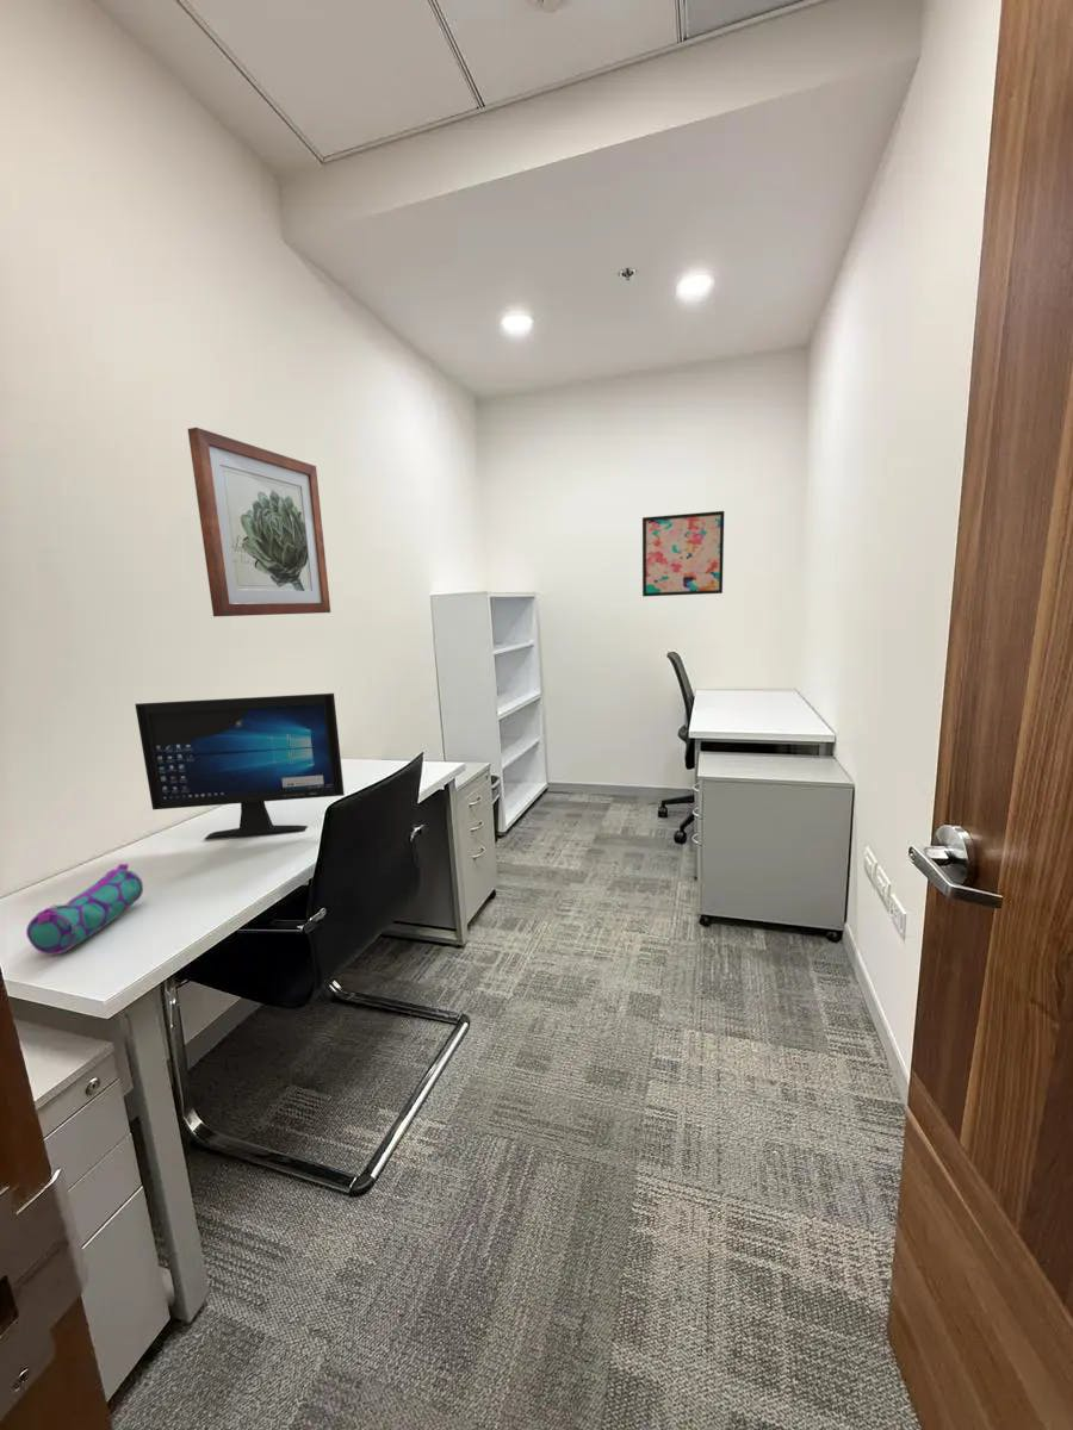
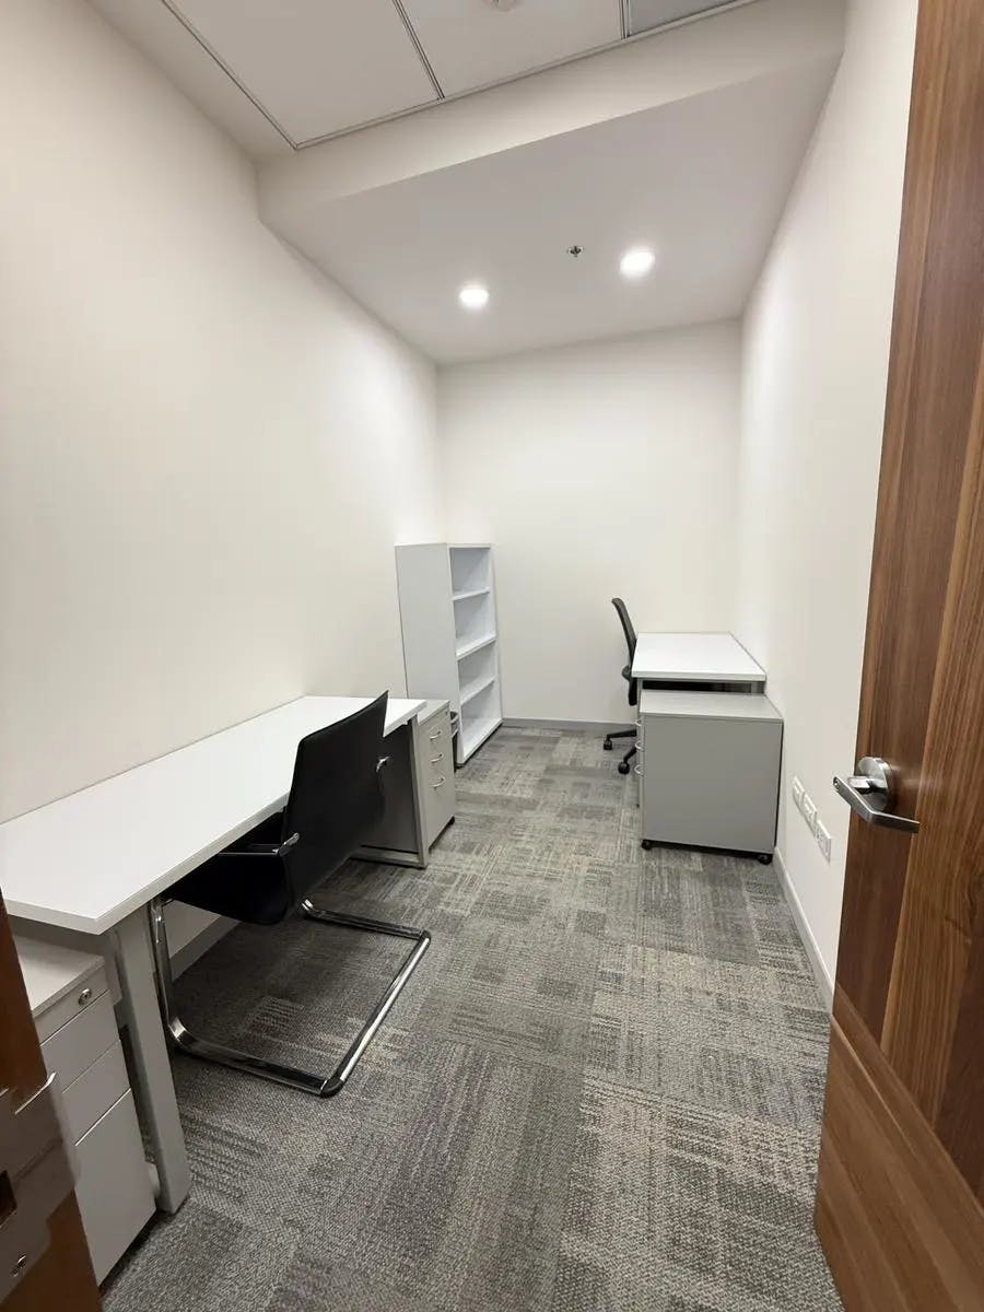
- wall art [187,427,331,617]
- pencil case [25,863,144,957]
- computer monitor [134,692,346,840]
- wall art [641,510,725,597]
